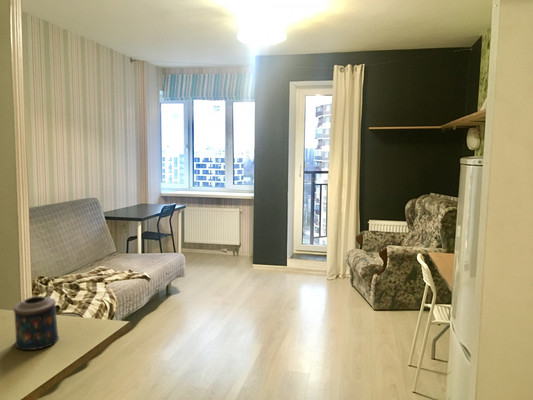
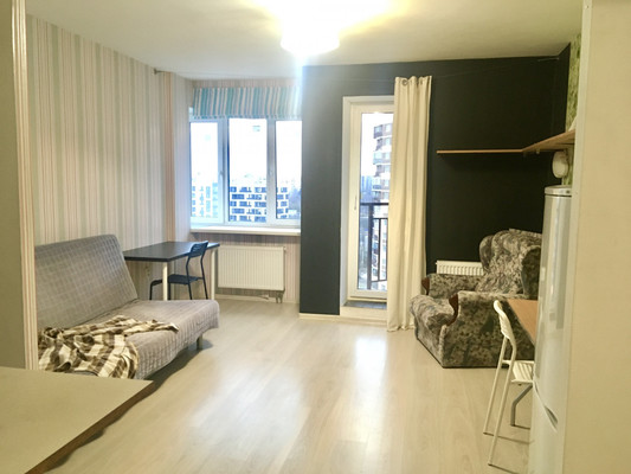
- candle [13,295,60,351]
